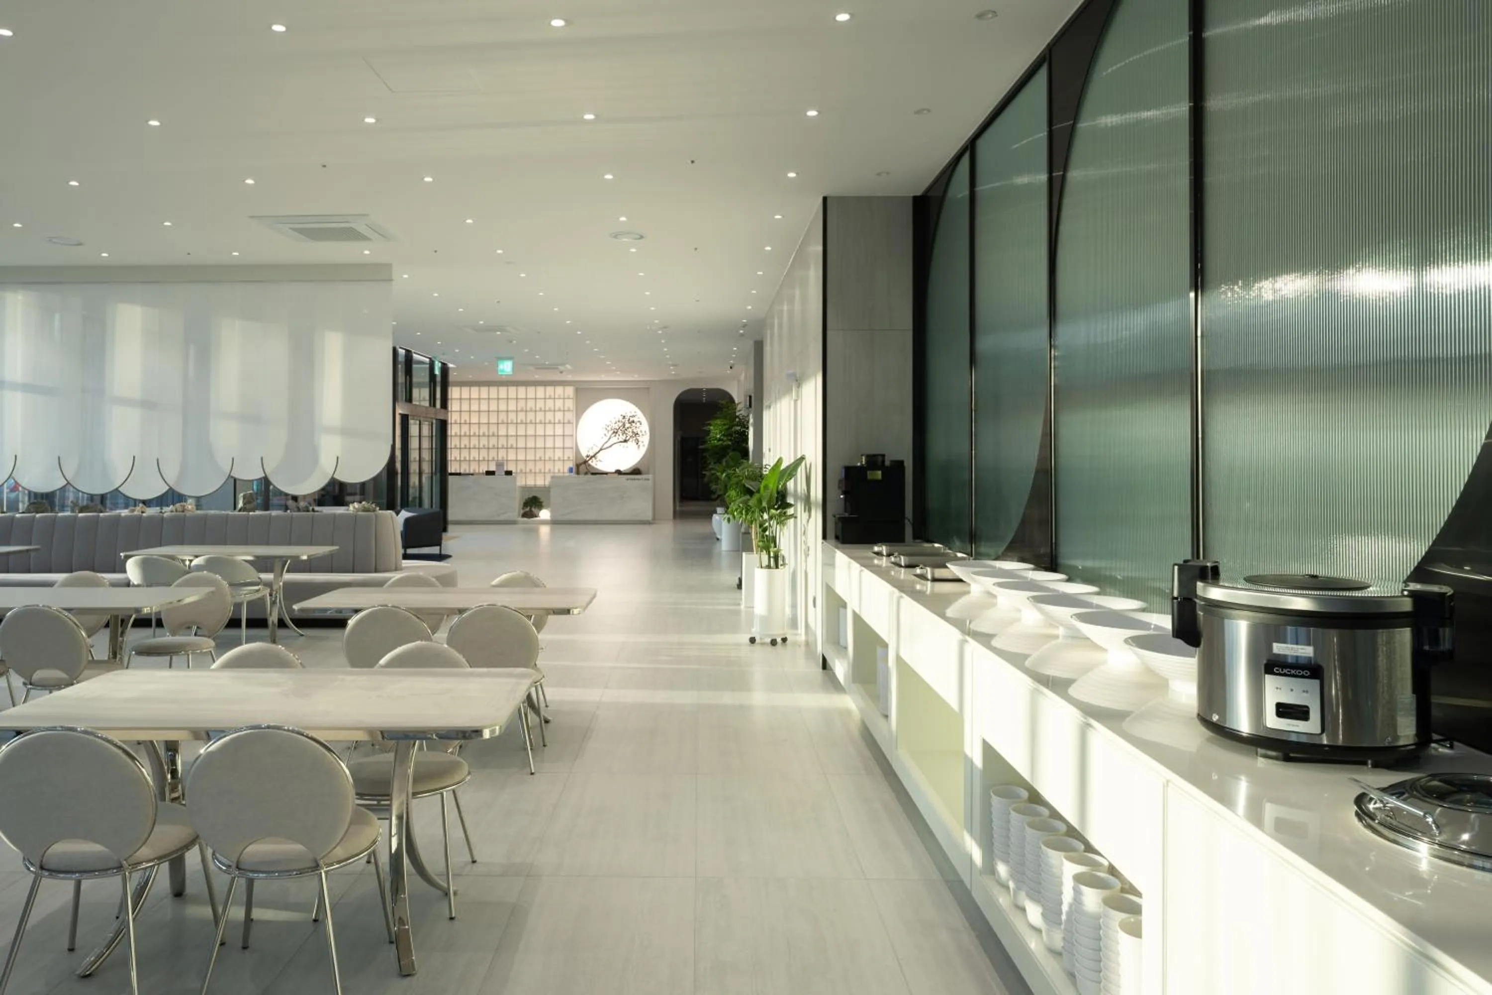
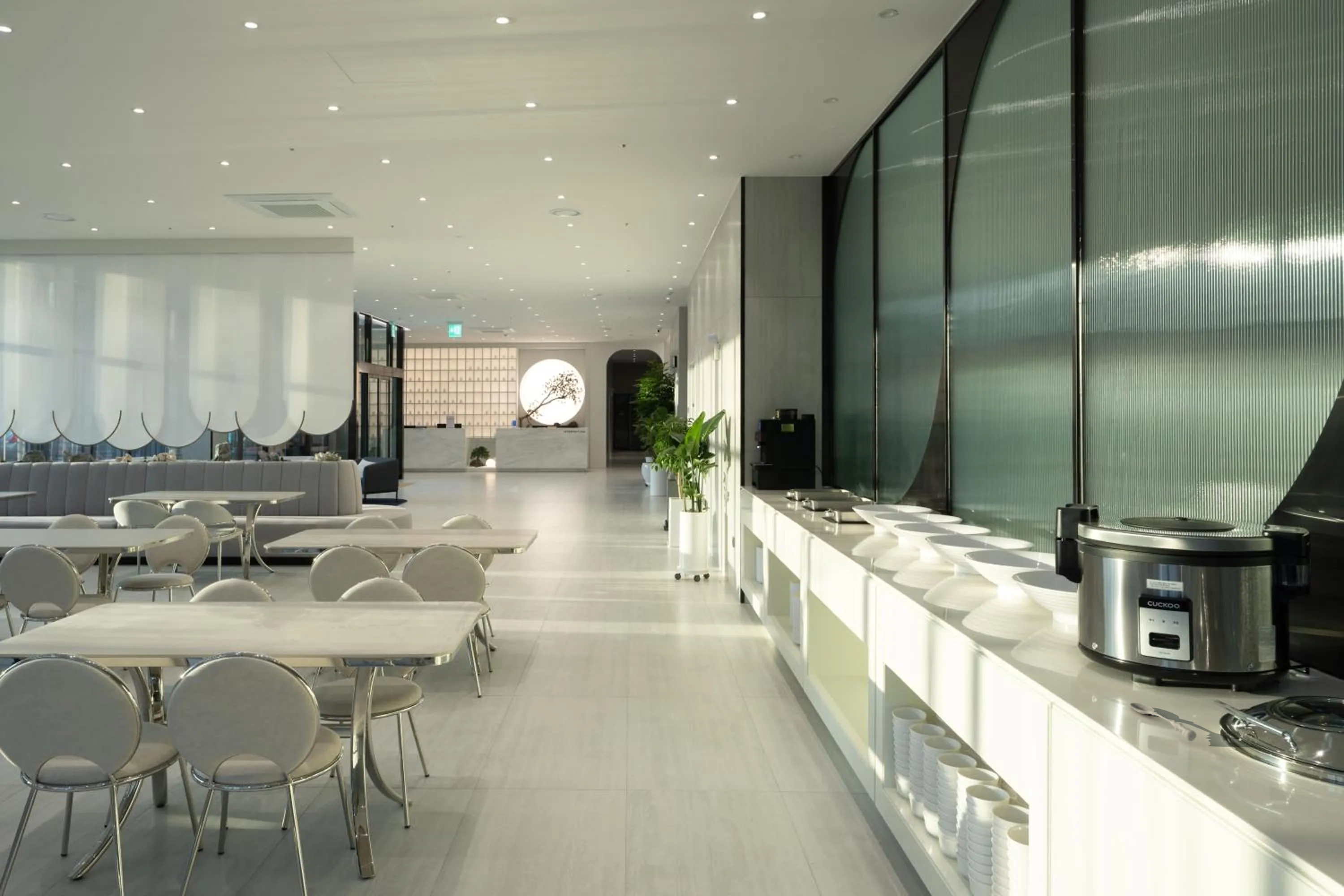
+ soupspoon [1129,702,1197,741]
